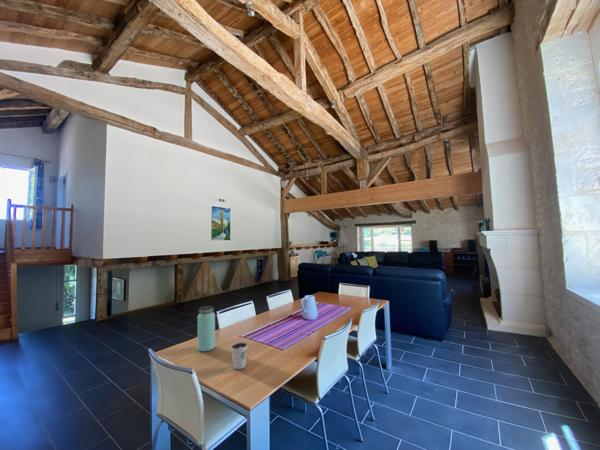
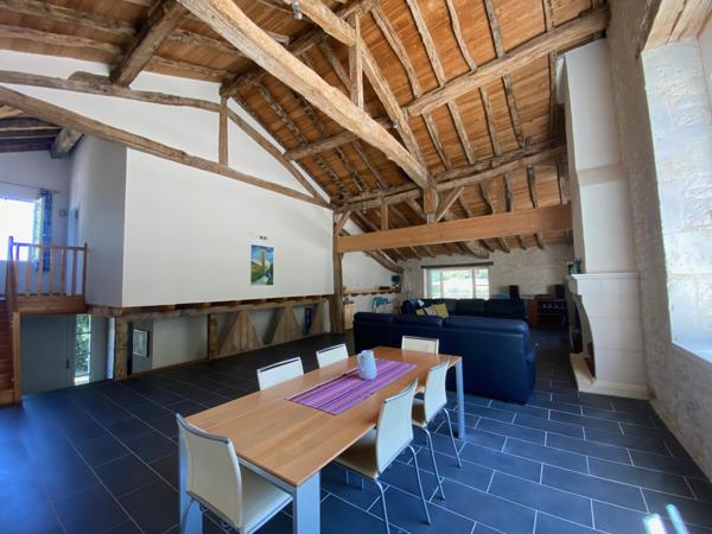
- dixie cup [230,341,248,370]
- bottle [197,305,216,352]
